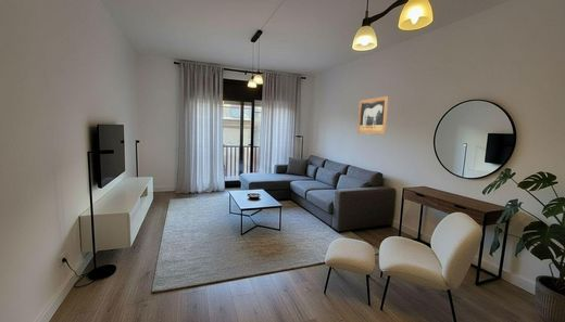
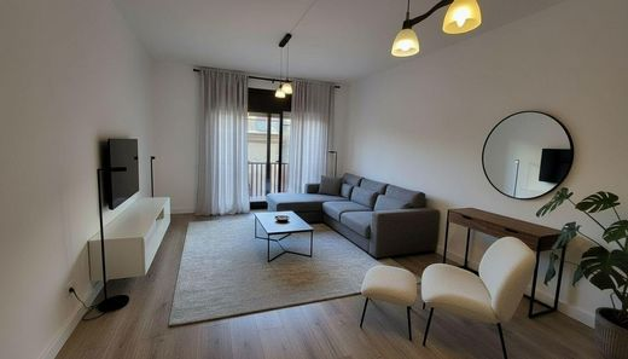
- wall art [356,95,390,136]
